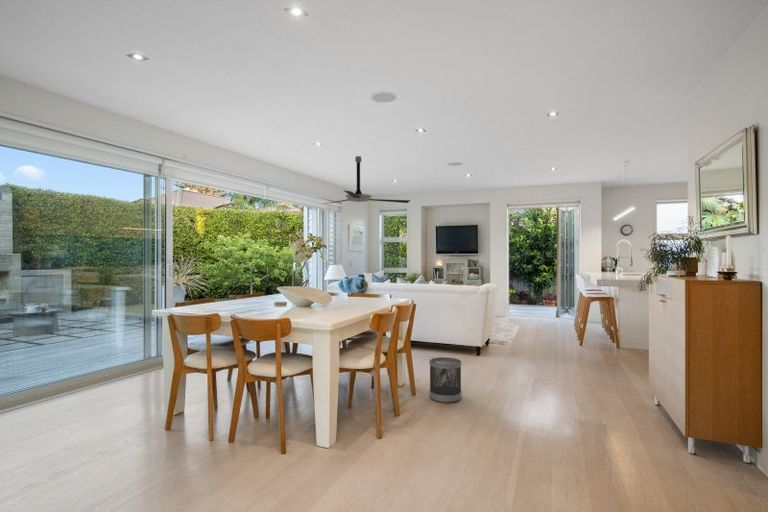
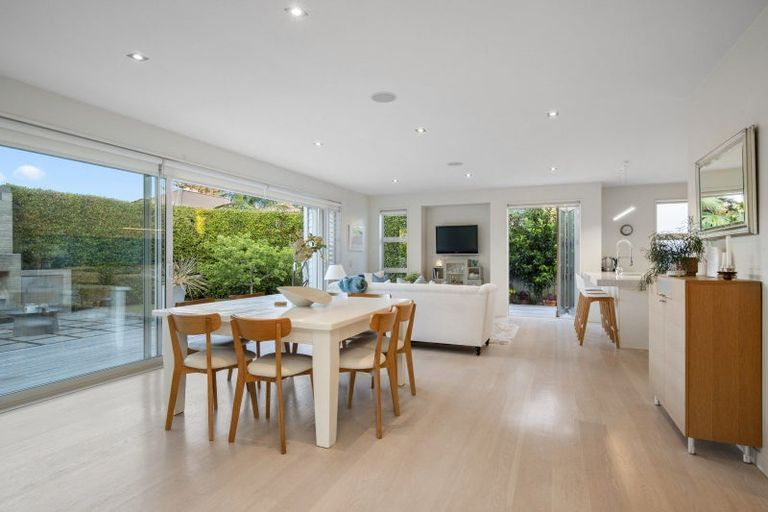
- wastebasket [428,356,463,404]
- ceiling fan [317,155,412,205]
